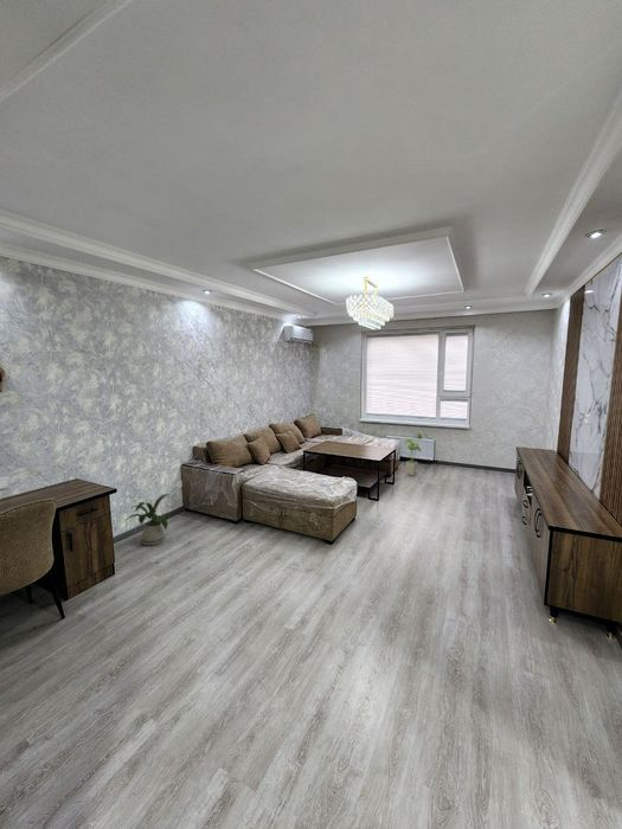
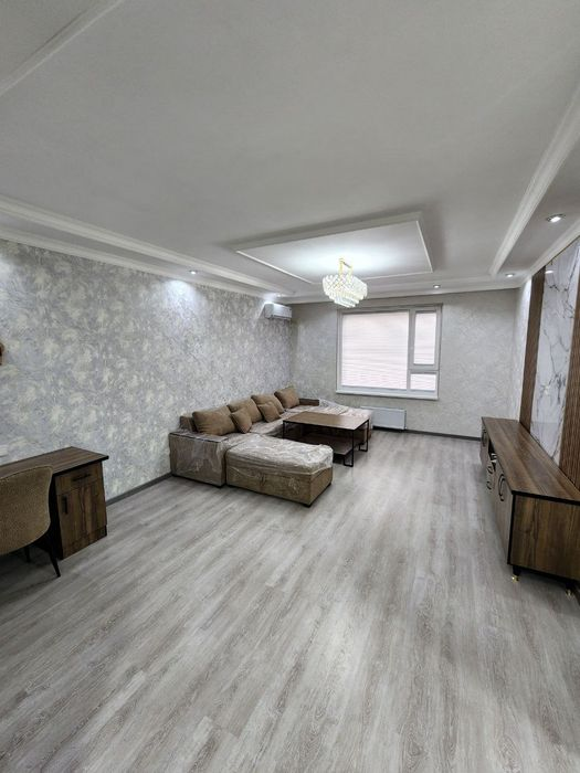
- house plant [122,493,179,546]
- house plant [404,430,429,476]
